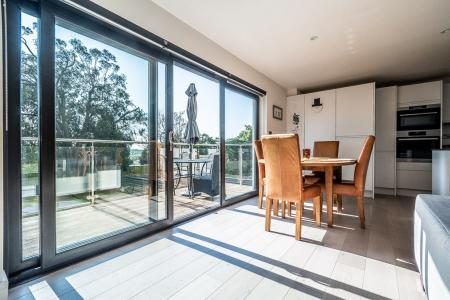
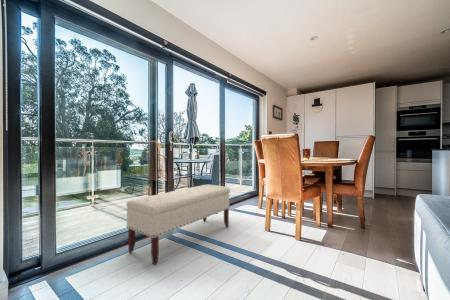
+ bench [125,183,231,266]
